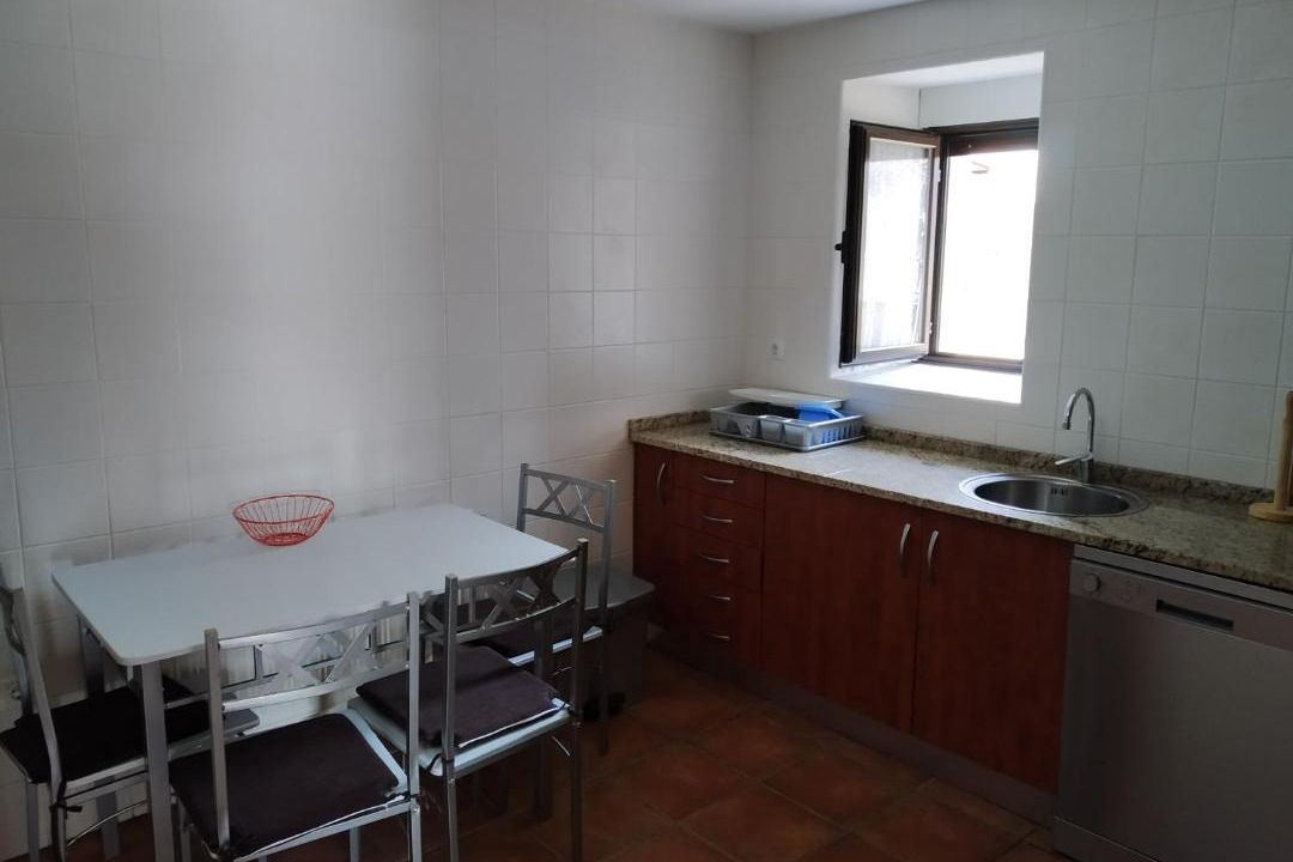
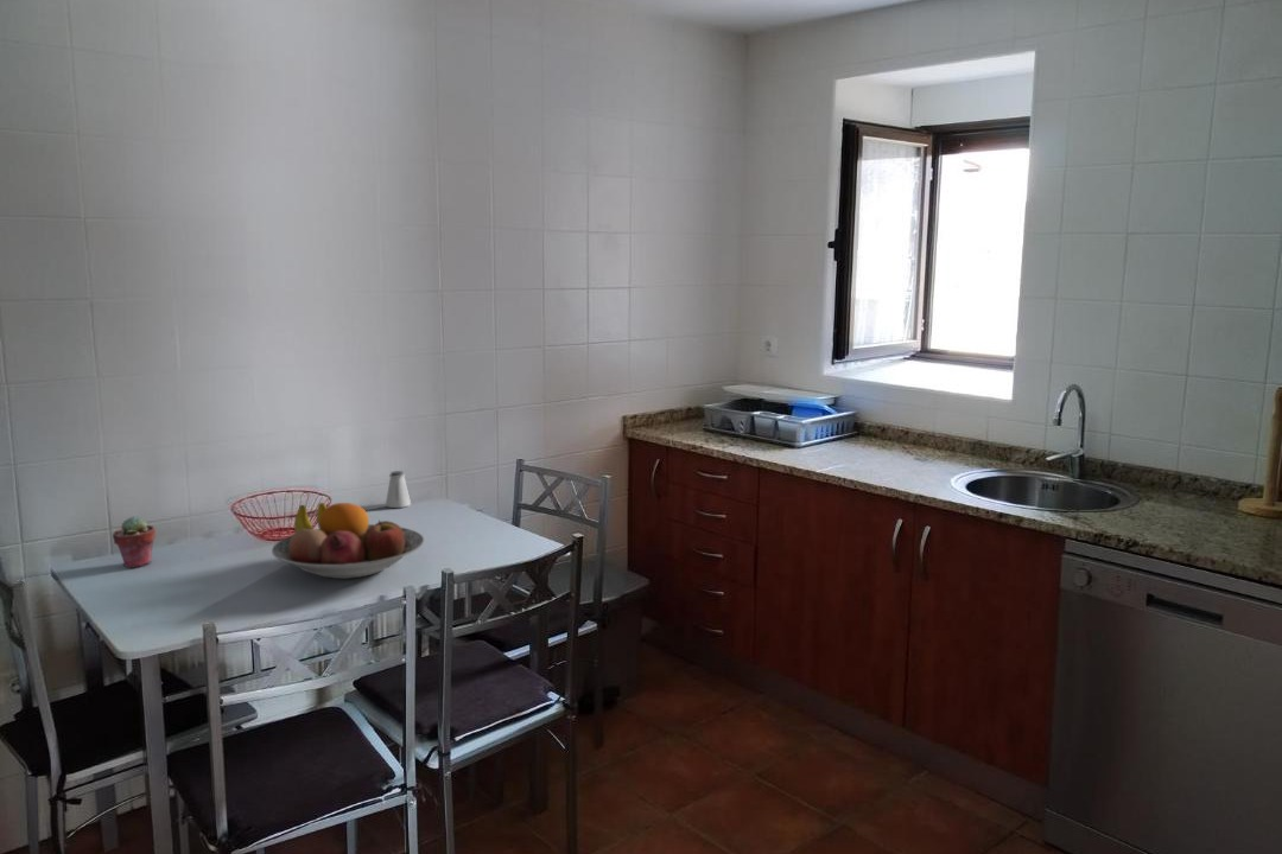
+ potted succulent [112,515,157,569]
+ saltshaker [385,470,412,509]
+ fruit bowl [271,502,425,580]
